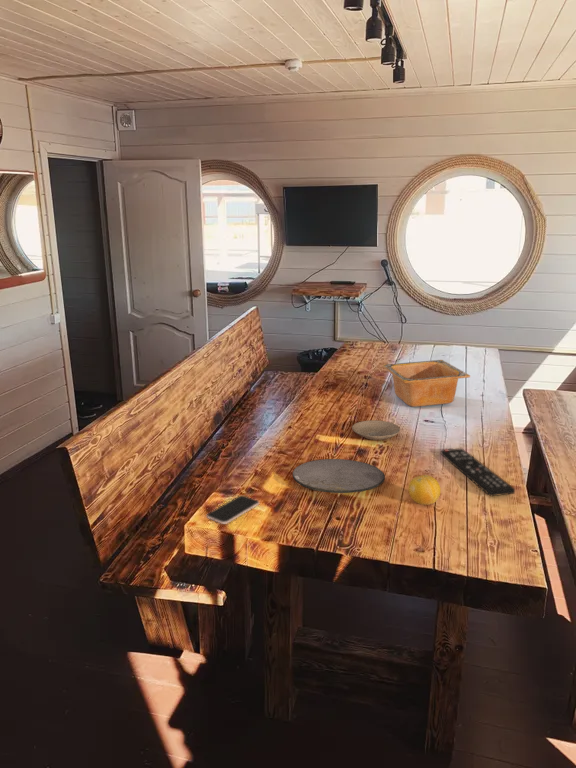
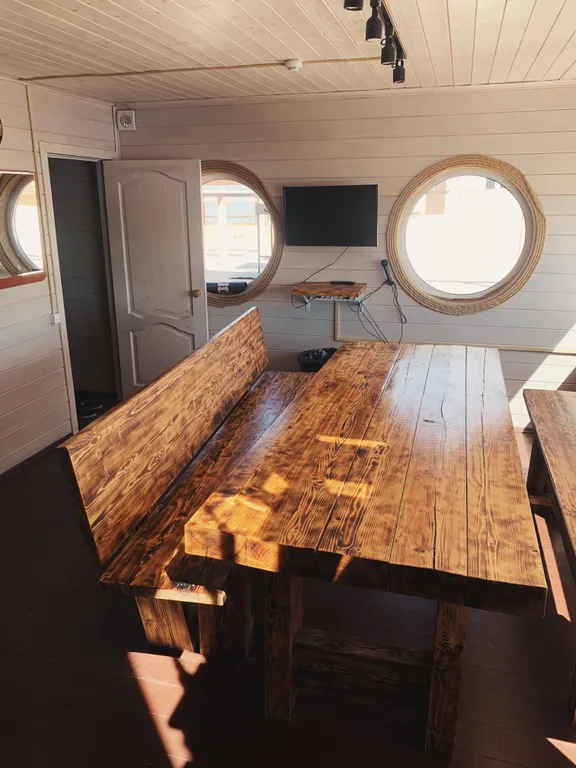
- plate [351,419,401,441]
- plate [291,458,386,494]
- remote control [440,447,516,497]
- smartphone [206,494,260,525]
- fruit [407,474,442,506]
- serving bowl [381,359,471,408]
